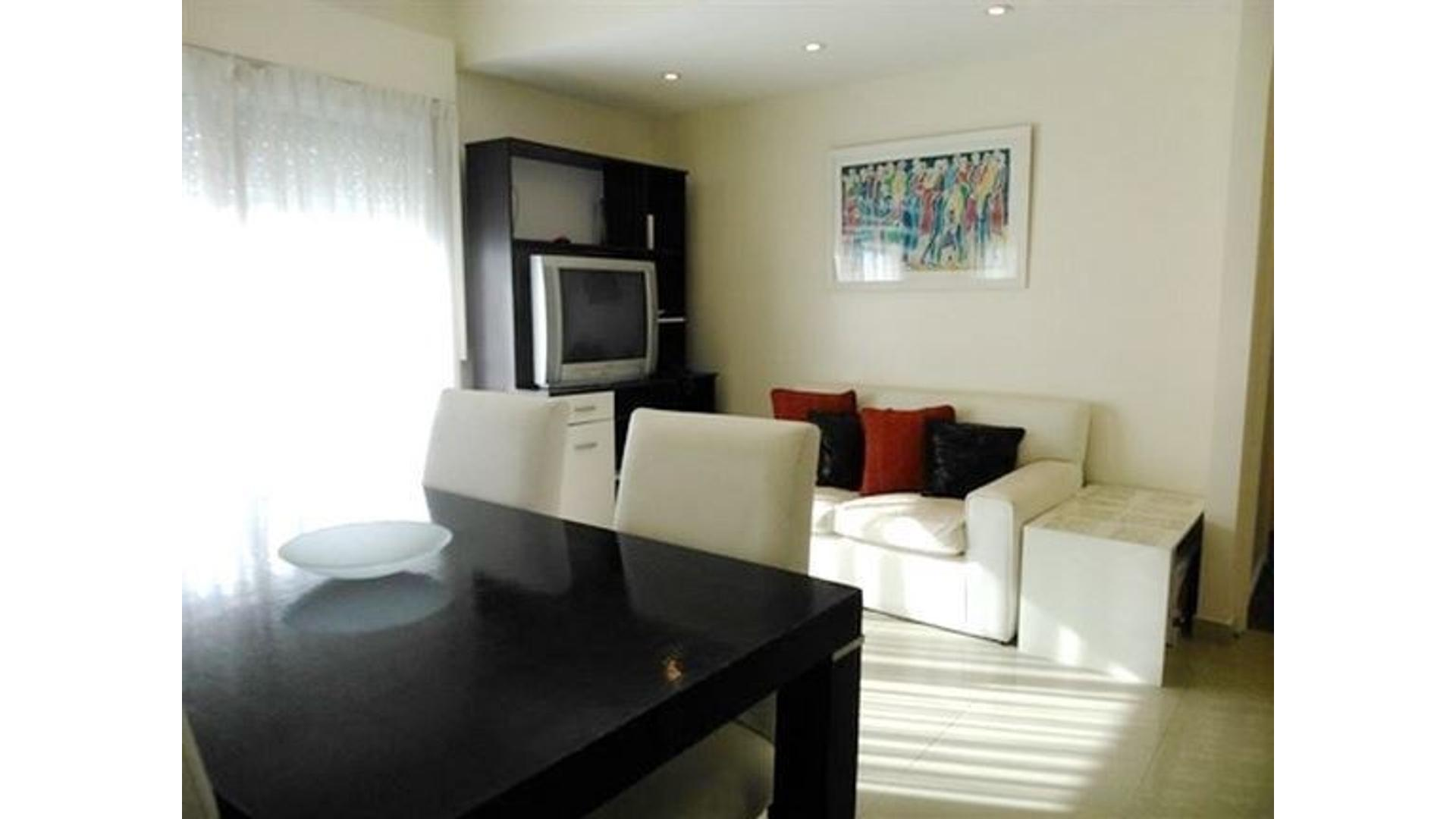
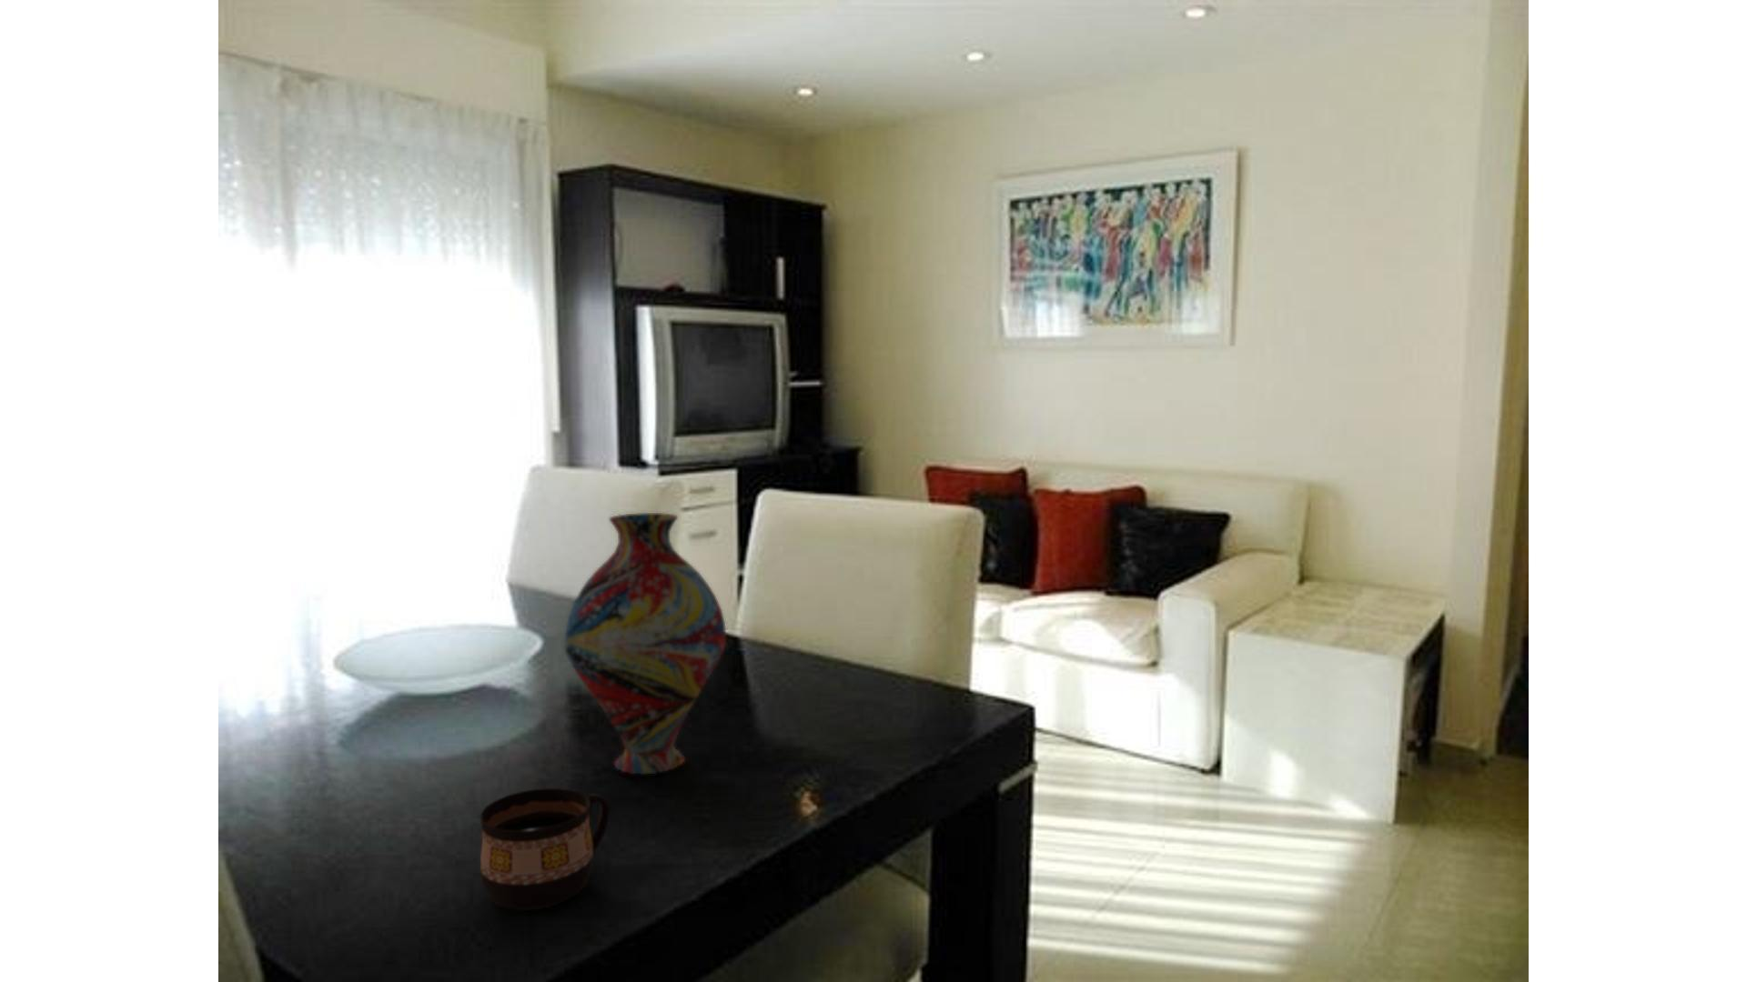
+ cup [480,788,611,910]
+ vase [564,512,727,775]
